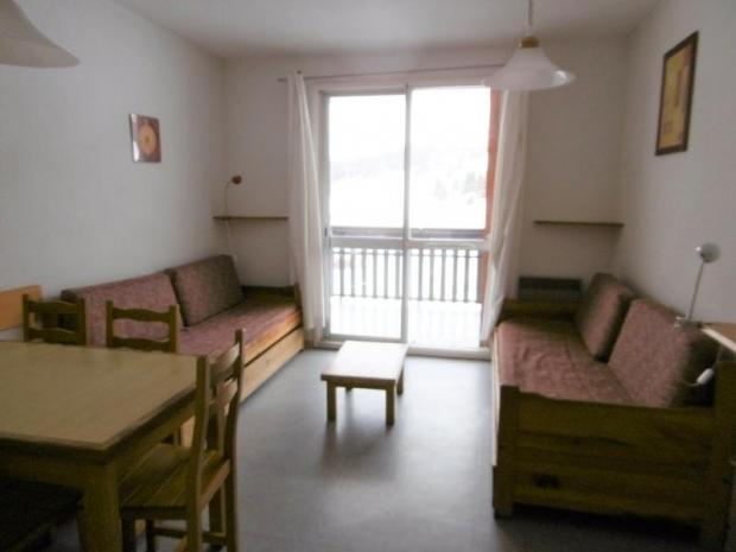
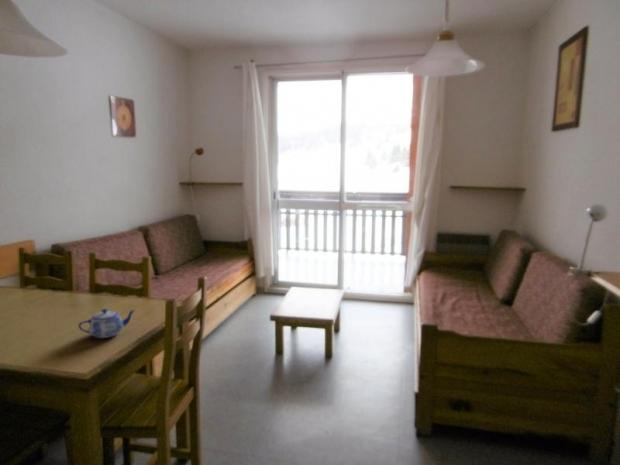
+ teapot [77,308,136,339]
